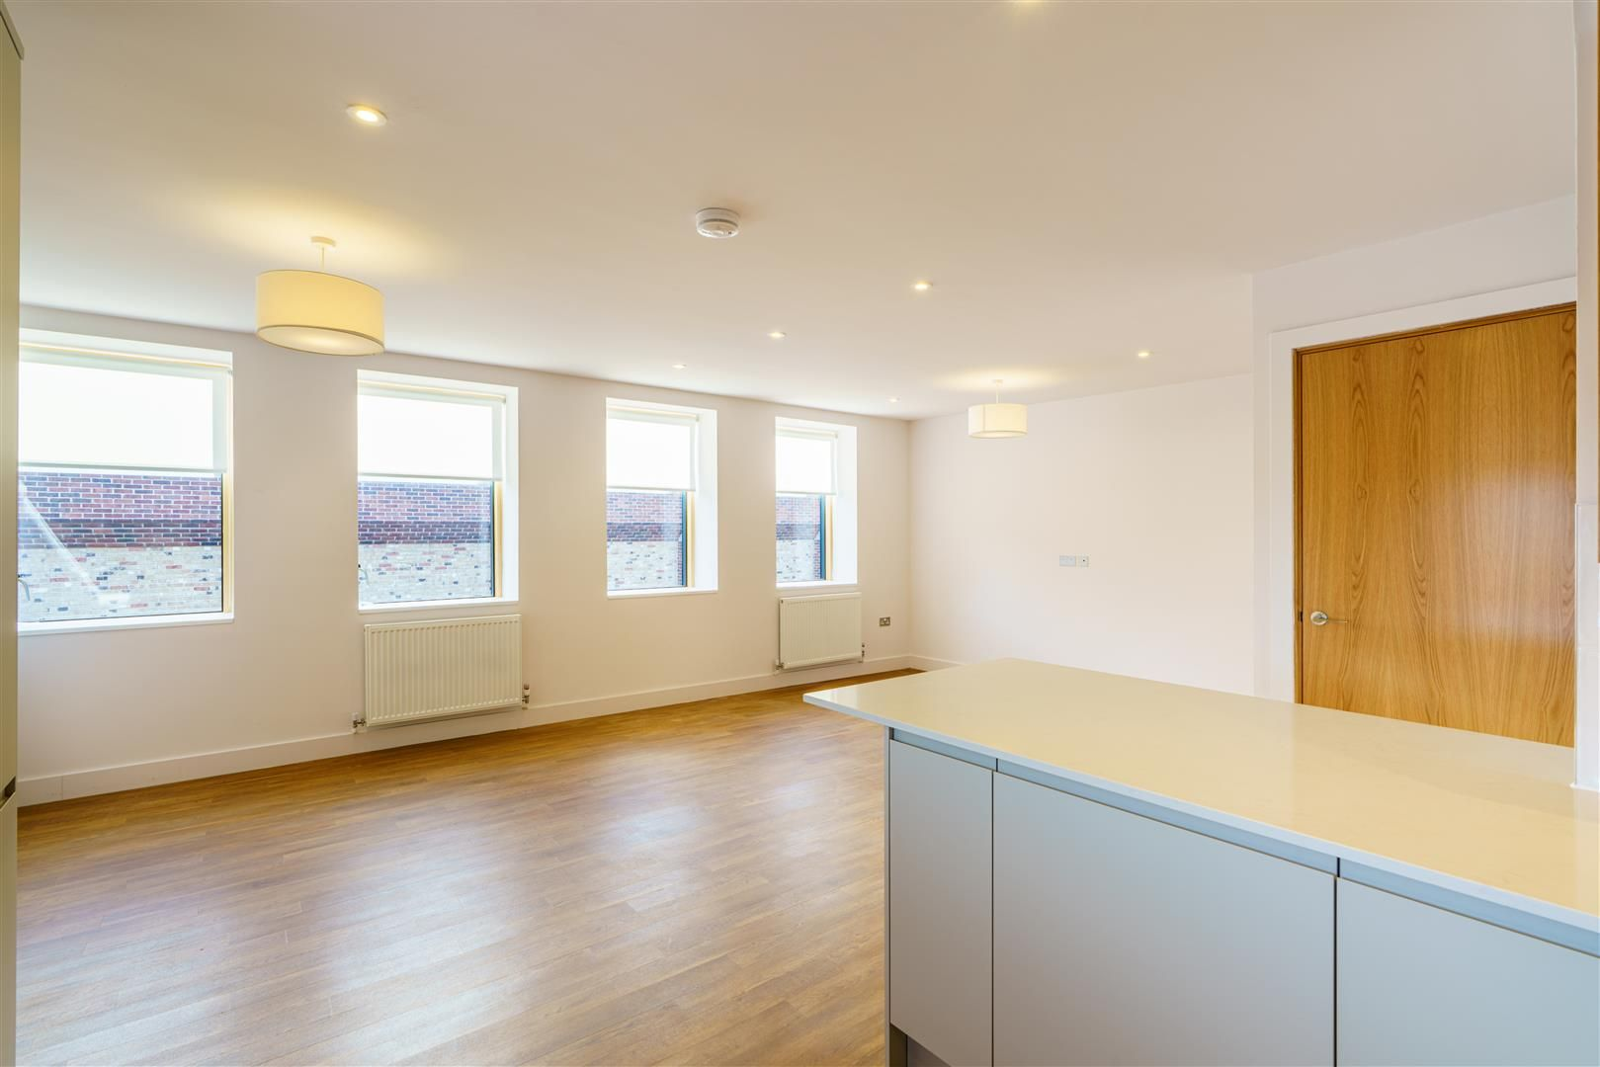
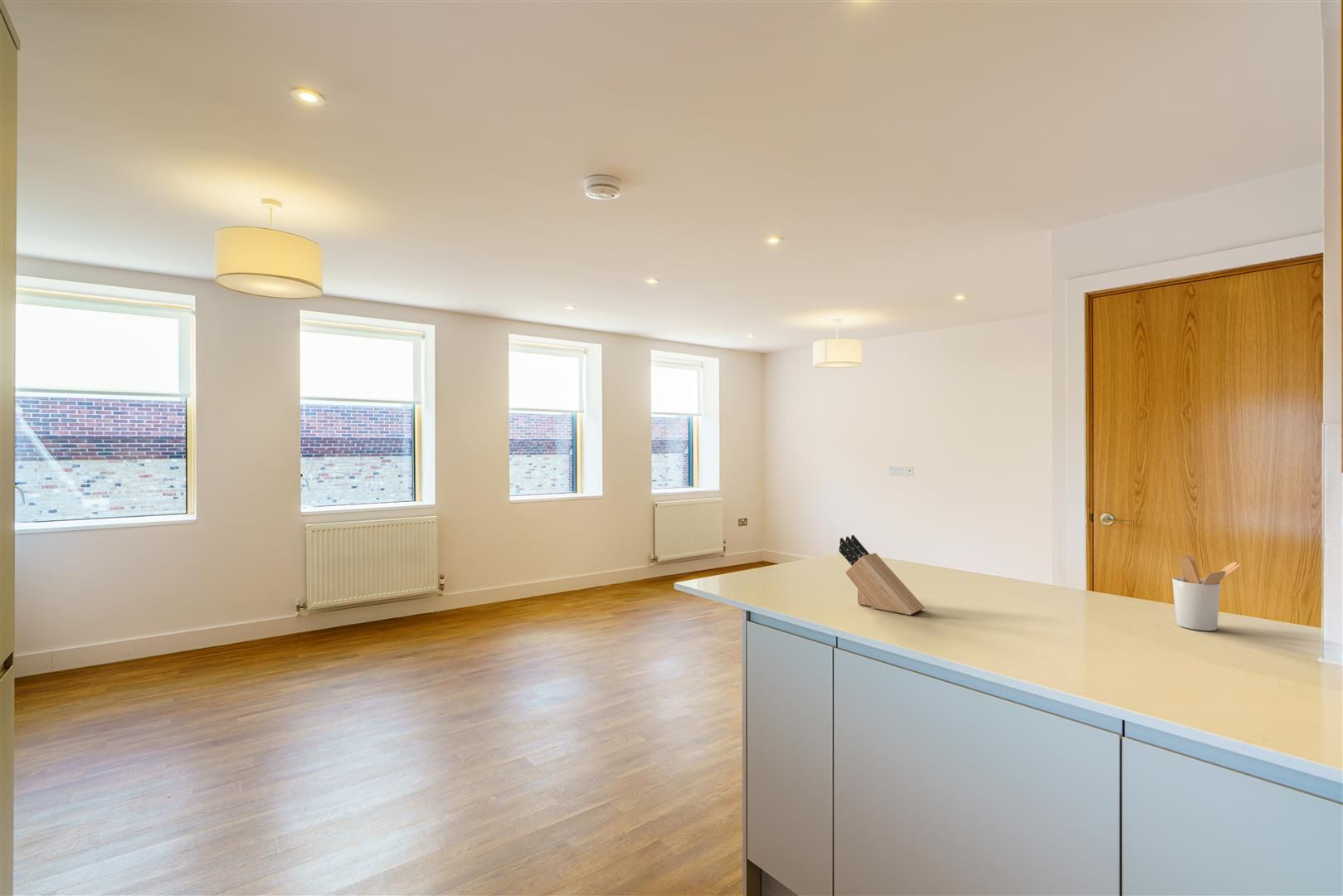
+ utensil holder [1171,554,1243,631]
+ knife block [838,534,925,616]
